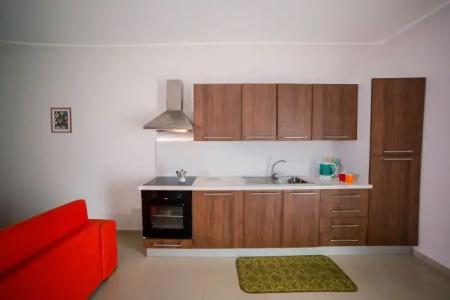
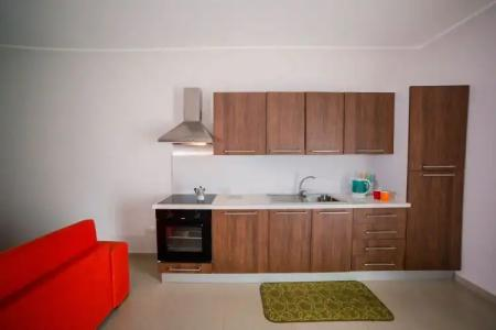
- wall art [49,106,73,134]
